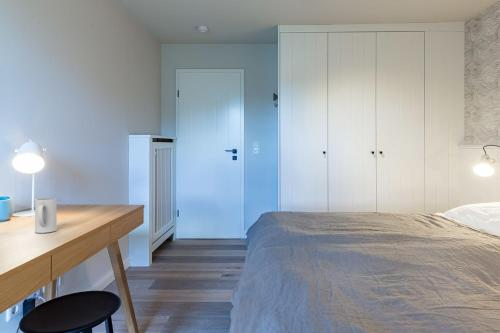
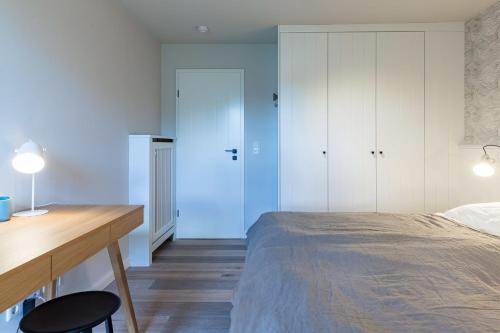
- mug [34,197,58,234]
